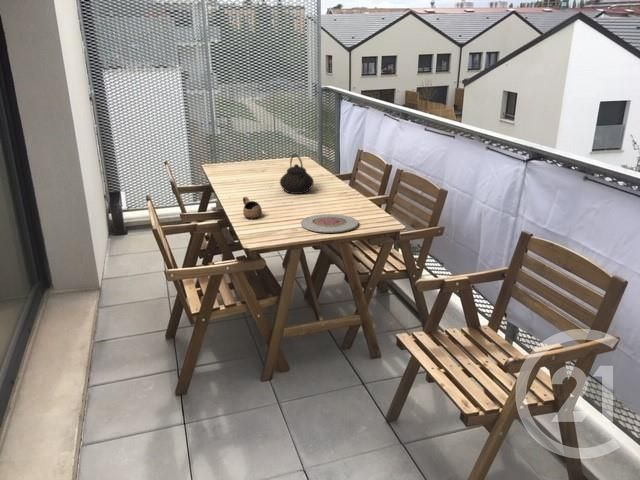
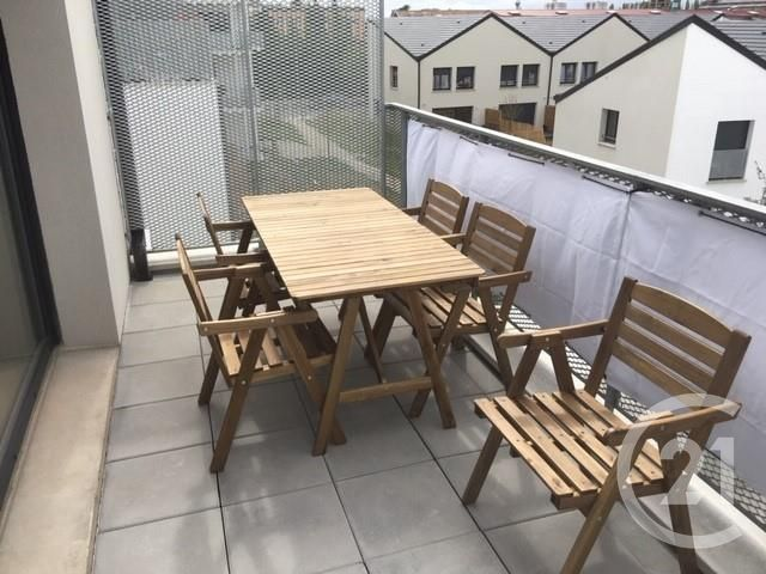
- plate [300,213,359,234]
- cup [242,196,263,219]
- teapot [279,153,315,195]
